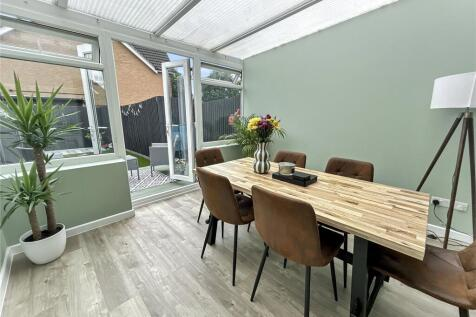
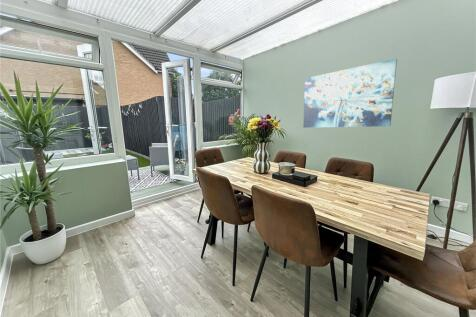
+ wall art [302,58,398,129]
